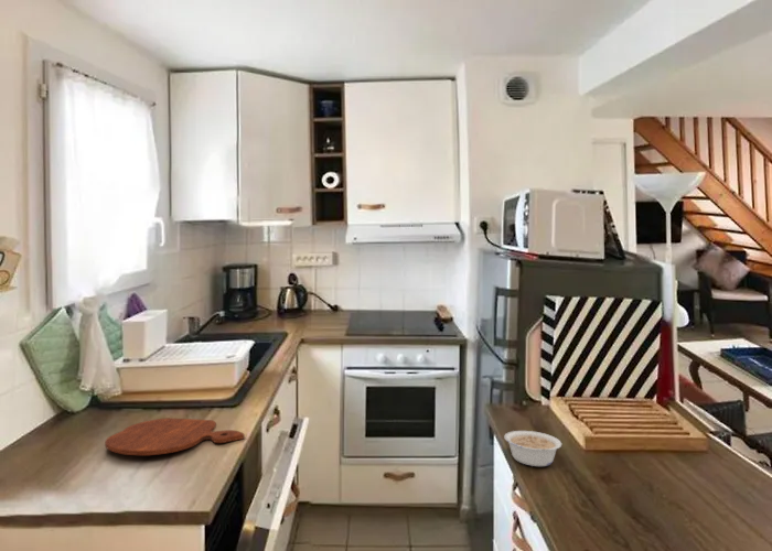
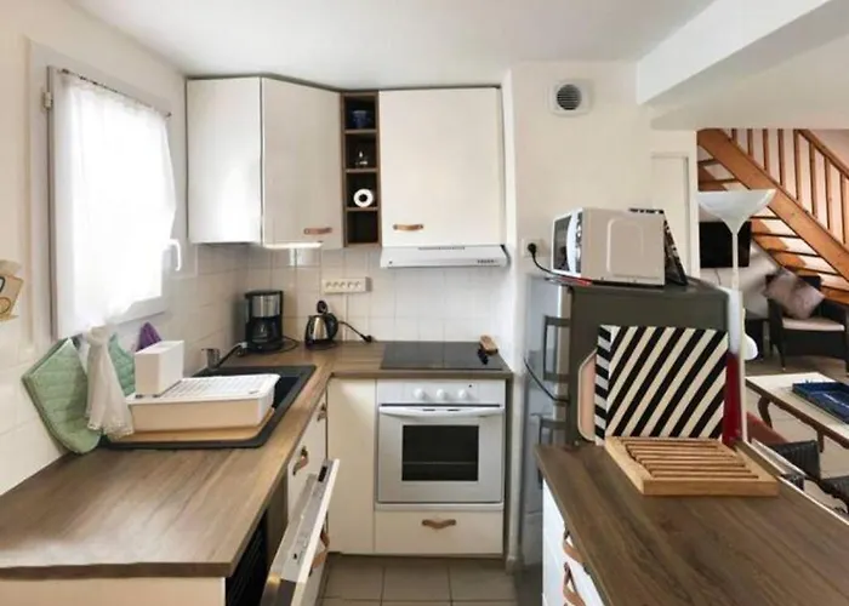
- cutting board [104,417,246,456]
- legume [503,430,562,467]
